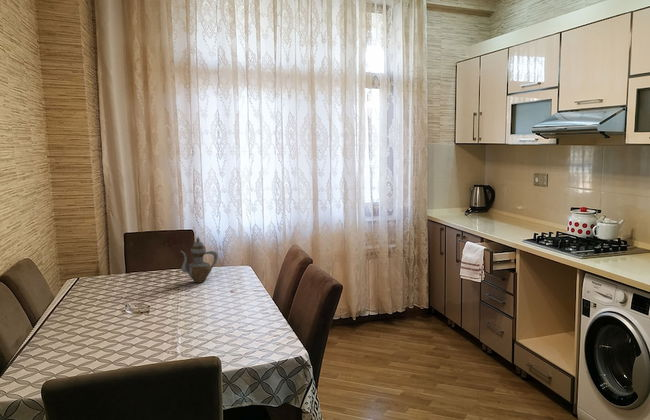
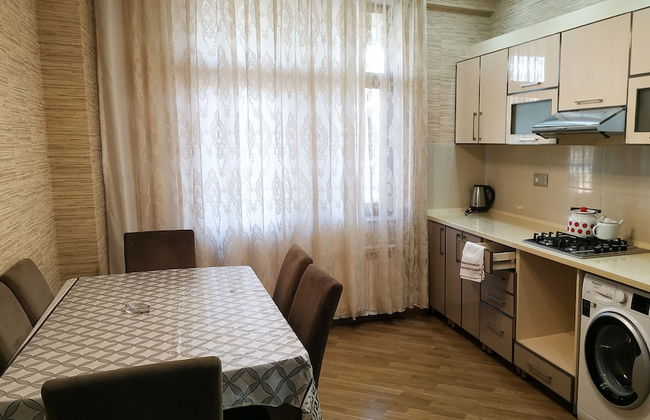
- teapot [179,236,219,284]
